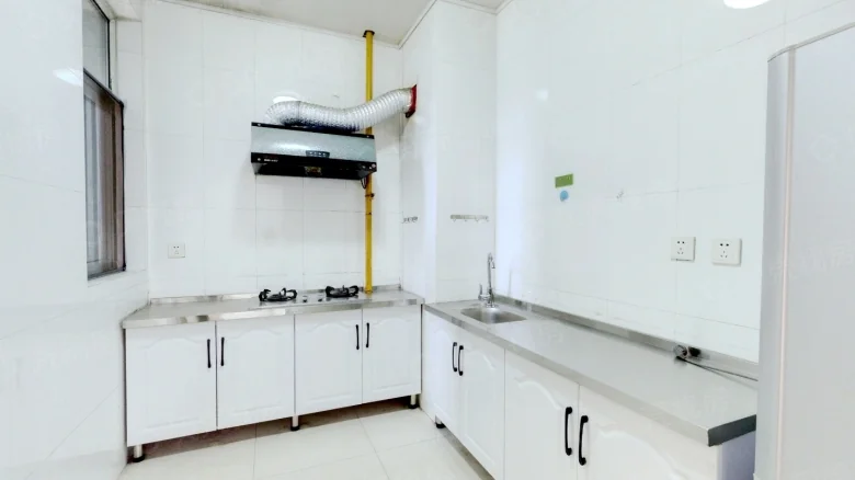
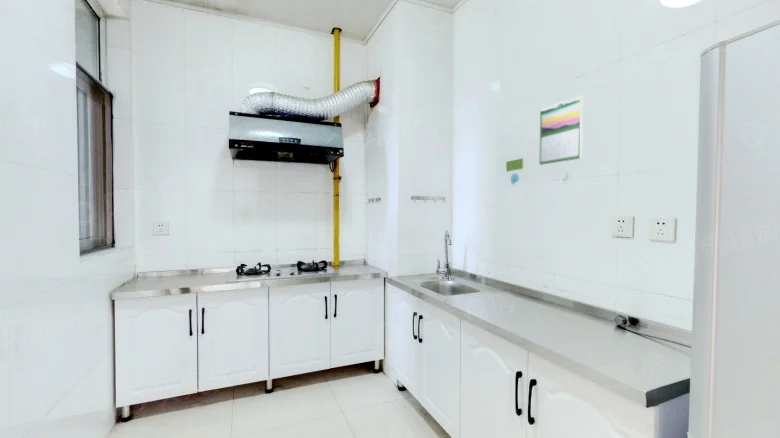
+ calendar [539,94,584,166]
